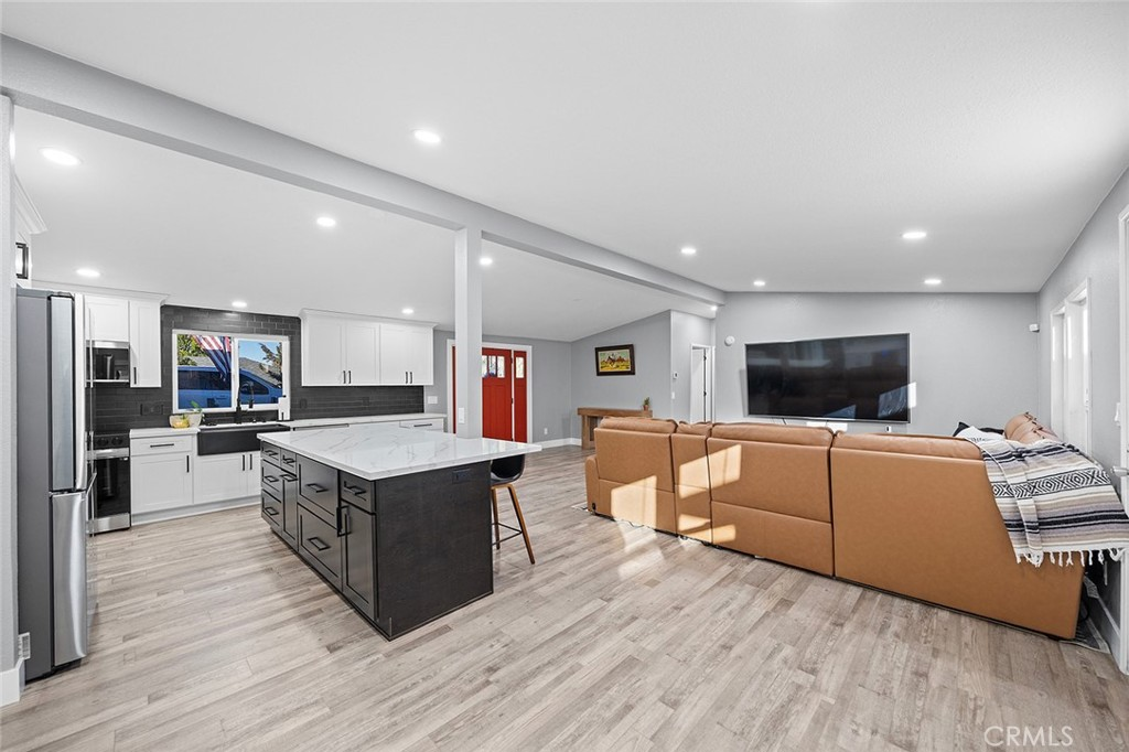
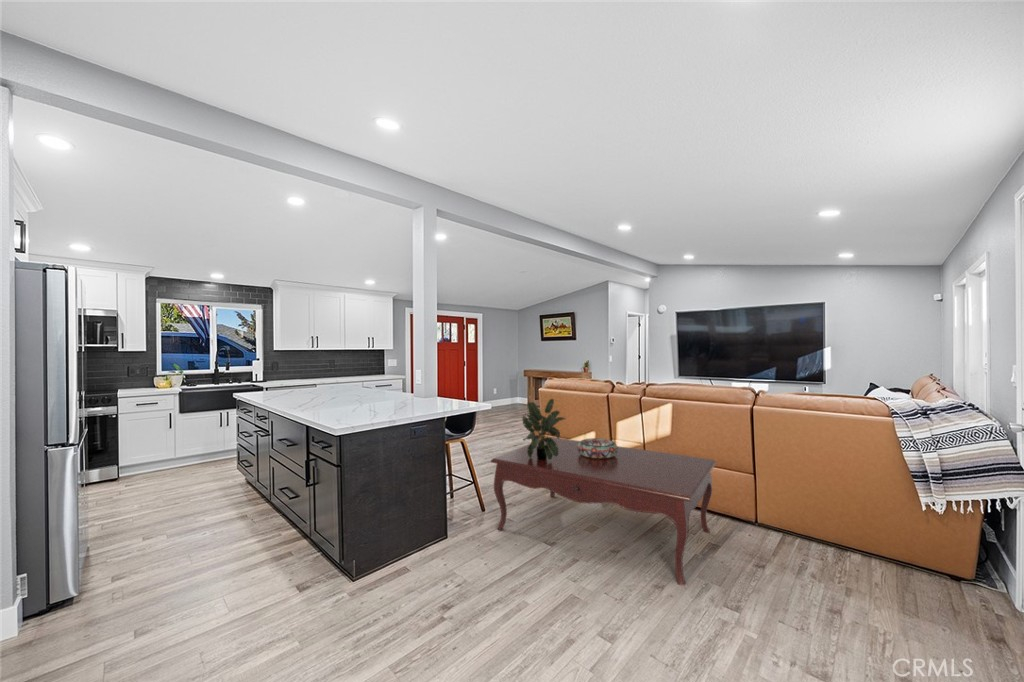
+ potted plant [521,398,566,460]
+ decorative bowl [578,437,618,458]
+ coffee table [490,436,717,587]
